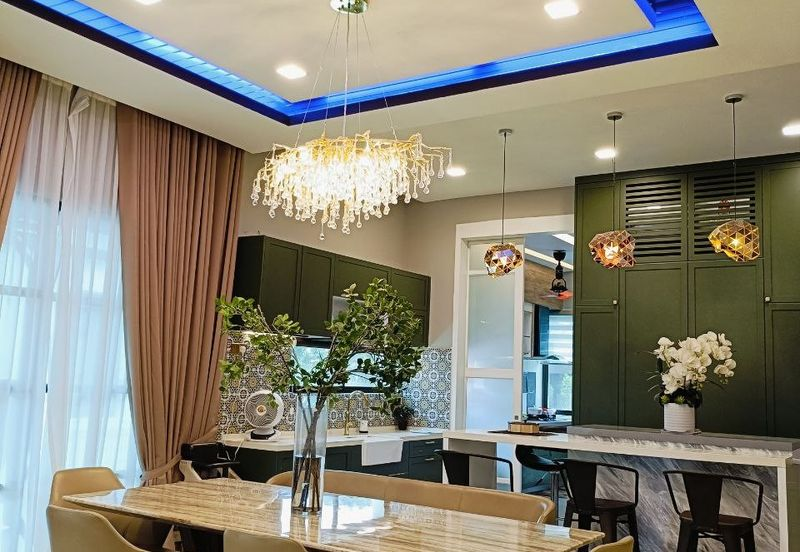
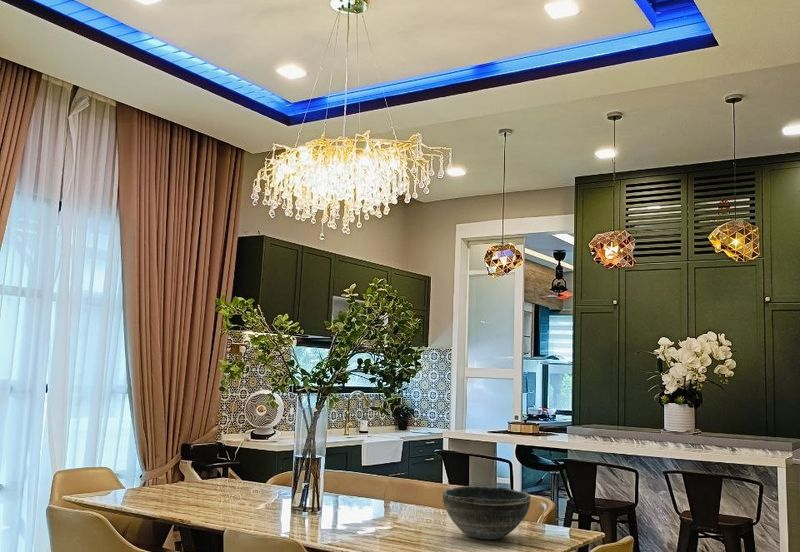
+ bowl [442,485,531,540]
